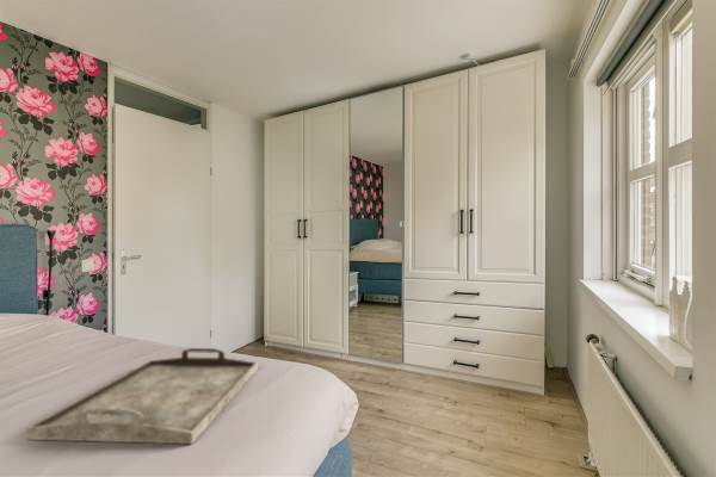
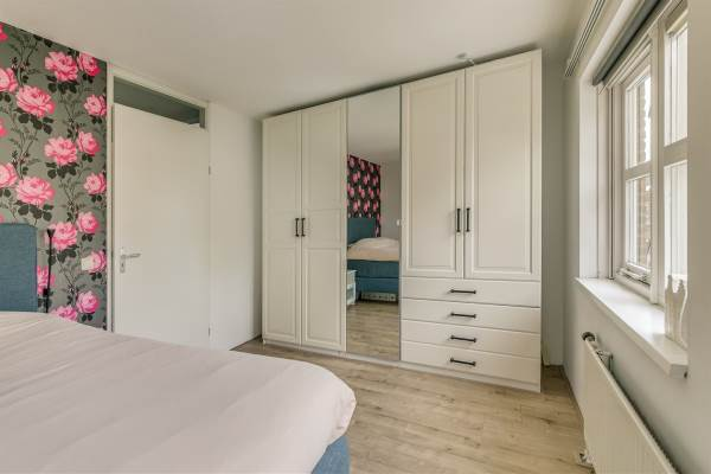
- serving tray [25,347,258,445]
